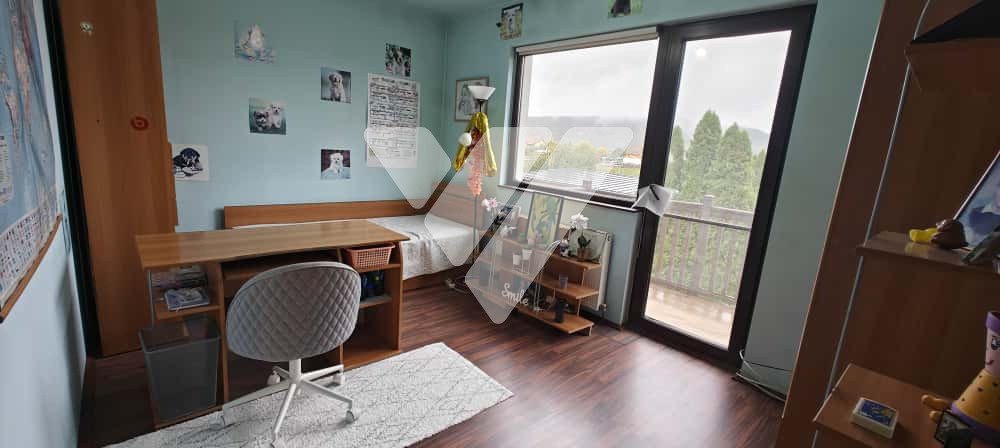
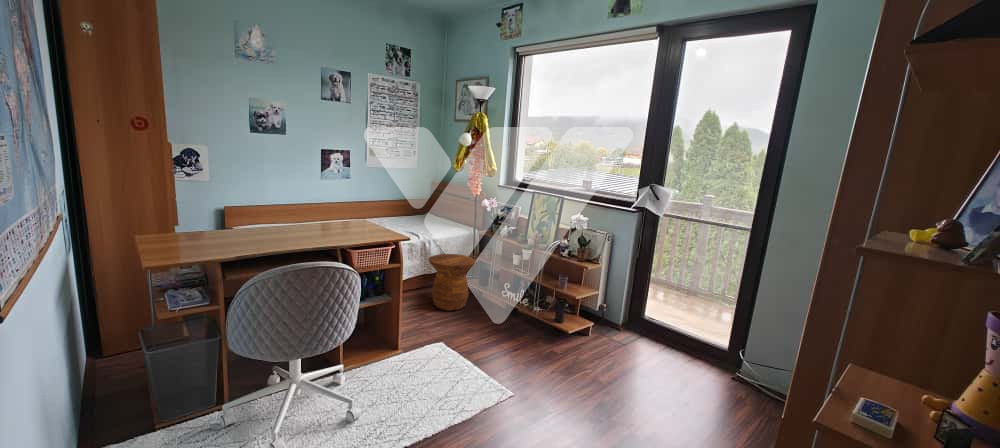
+ side table [428,253,476,311]
